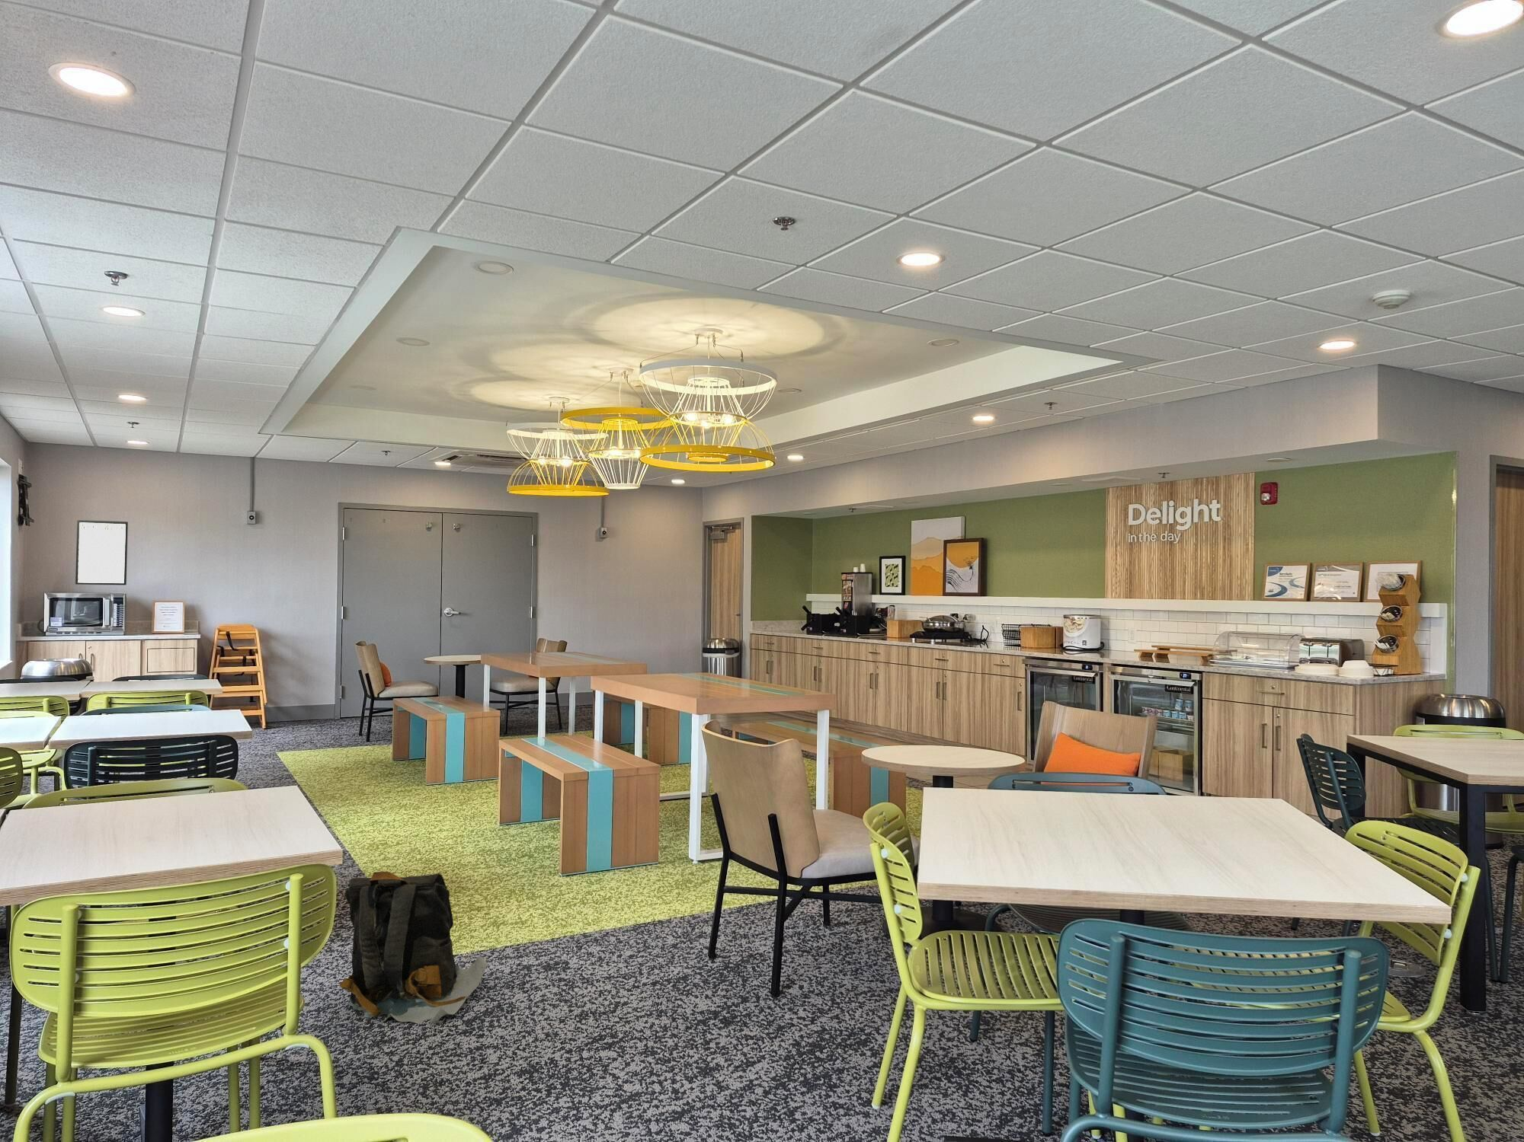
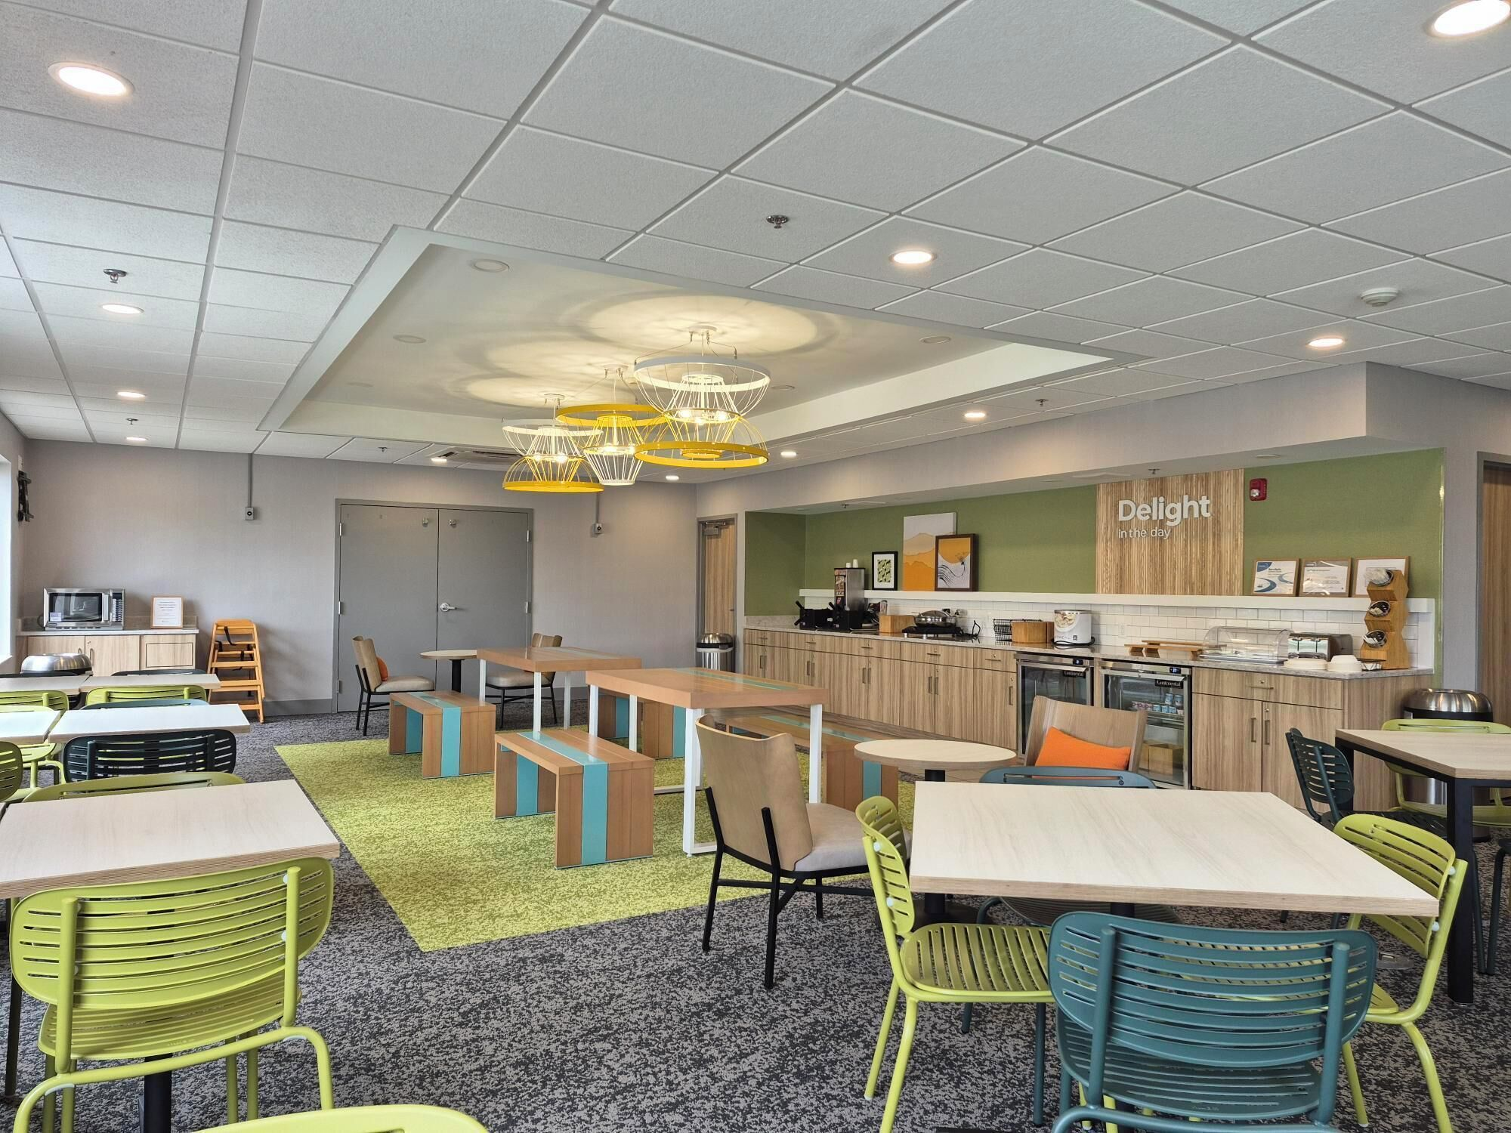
- backpack [338,871,490,1024]
- writing board [74,519,128,585]
